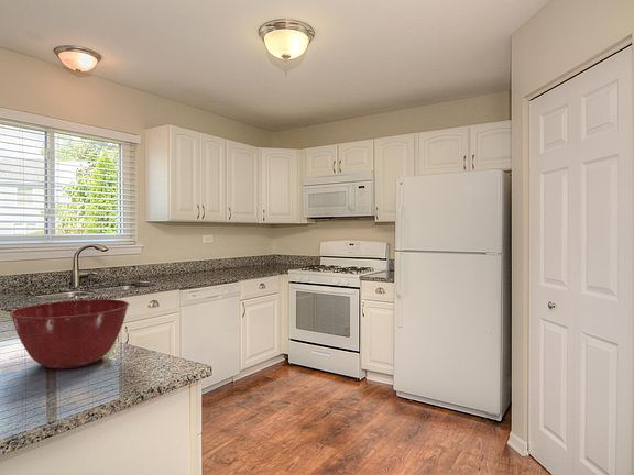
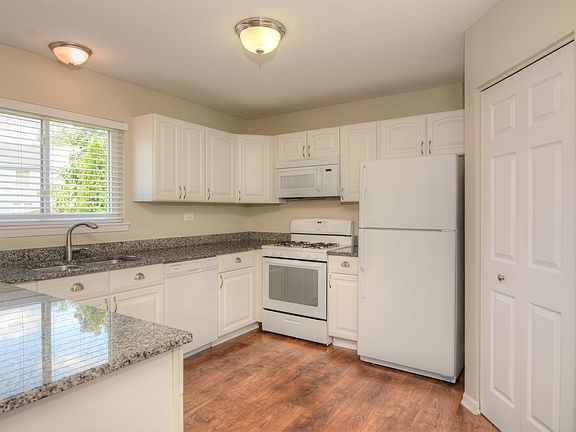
- mixing bowl [9,298,130,369]
